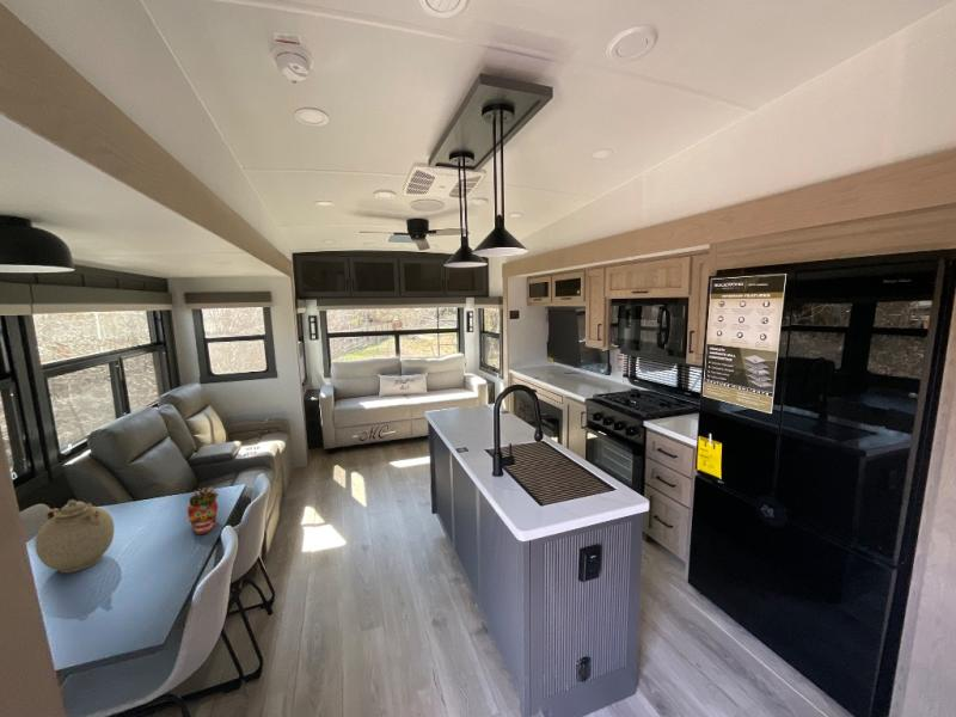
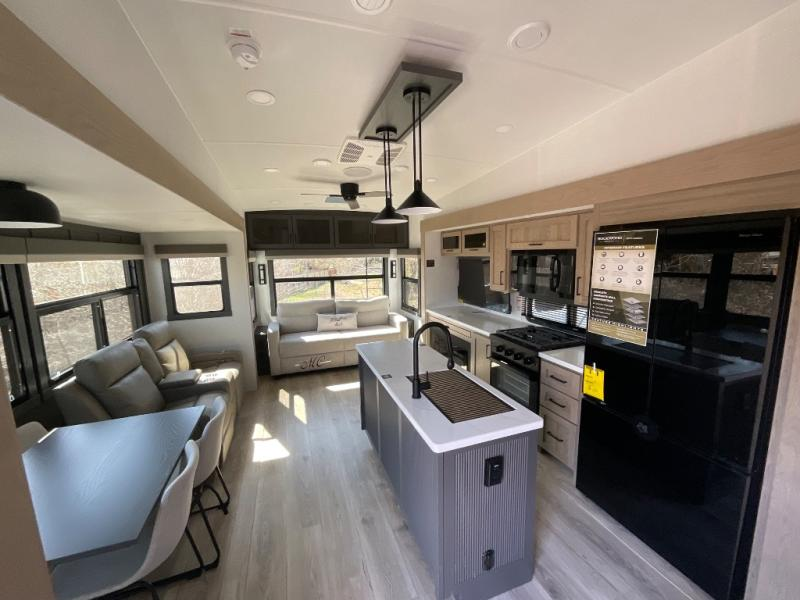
- teapot [35,498,116,574]
- succulent planter [186,485,220,535]
